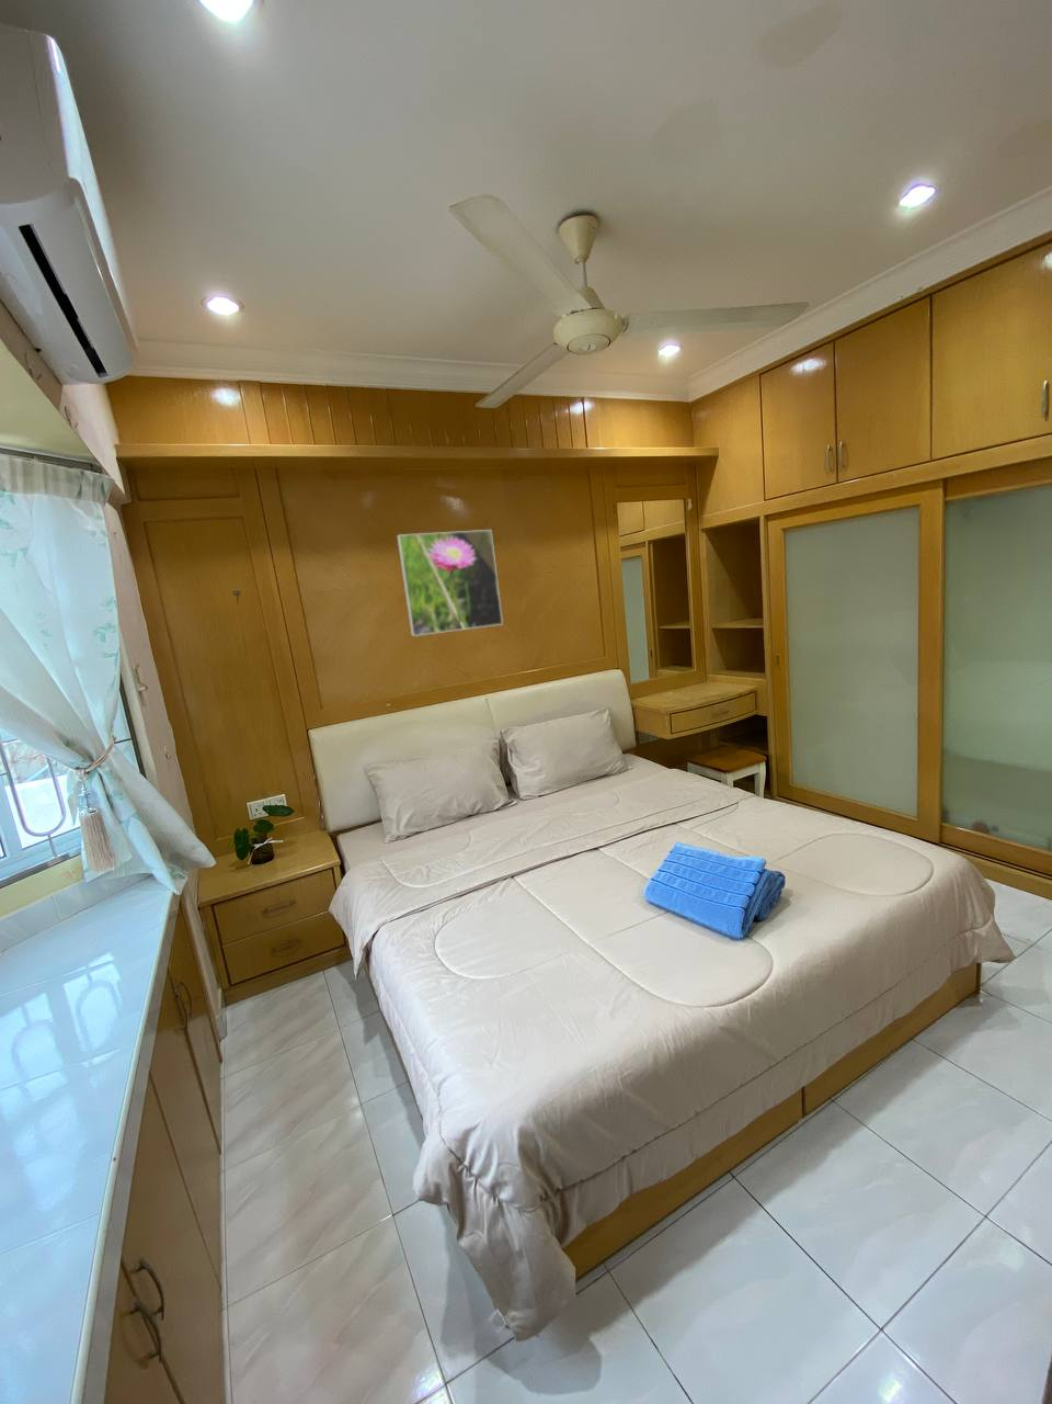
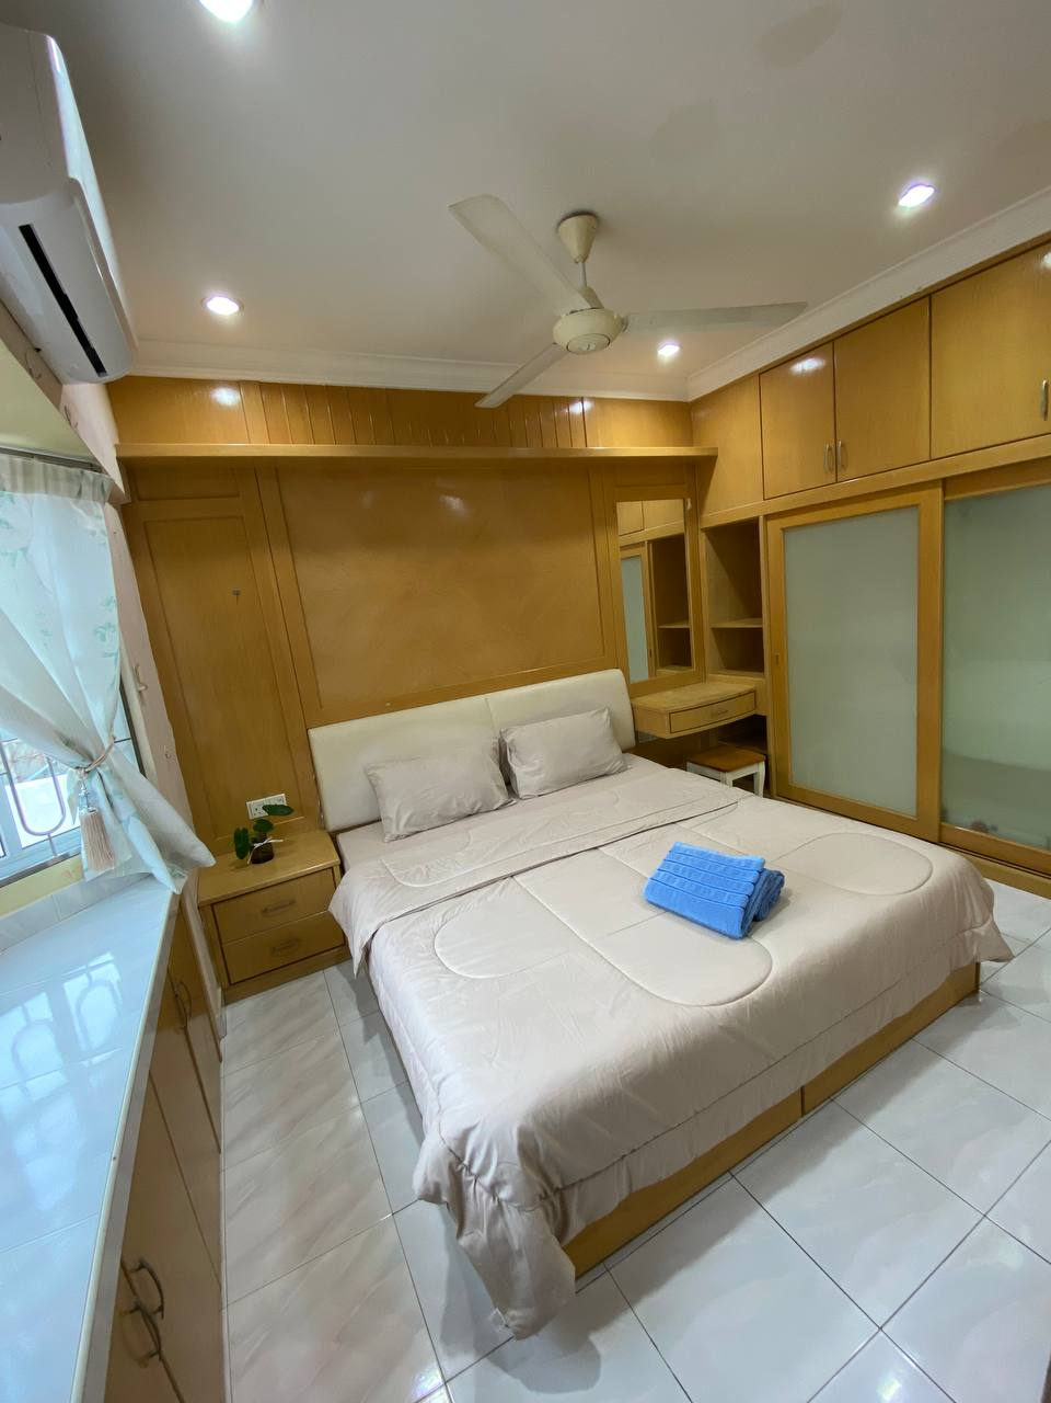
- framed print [396,528,504,637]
